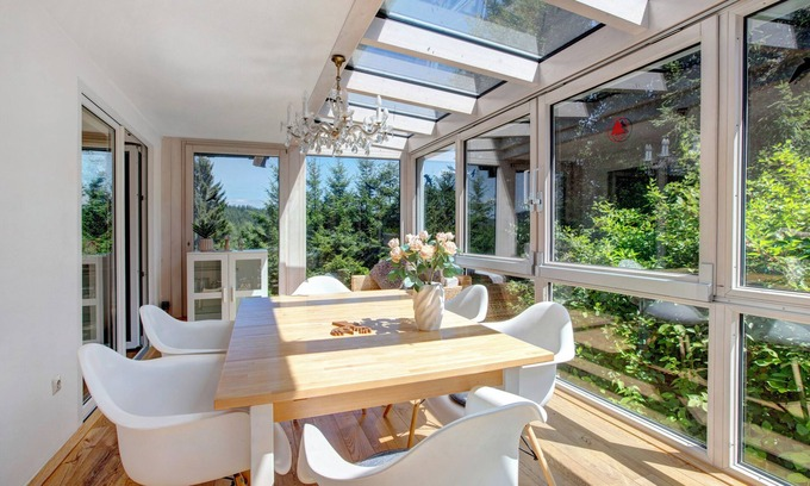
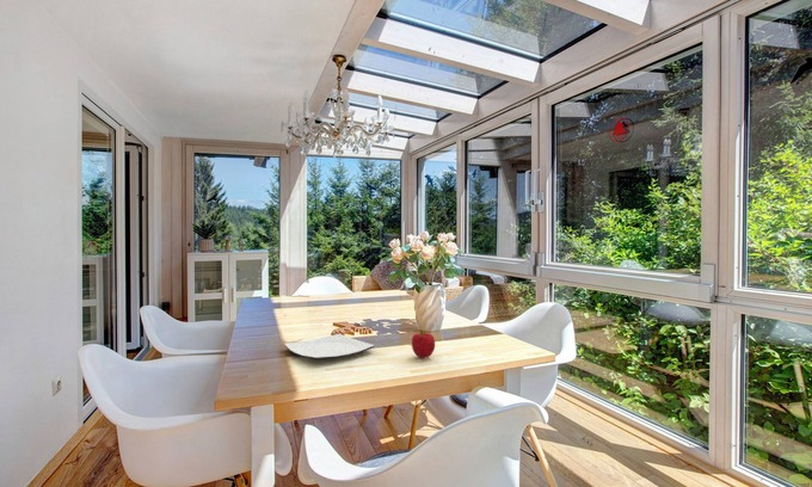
+ fruit [411,331,436,359]
+ plate [283,333,375,360]
